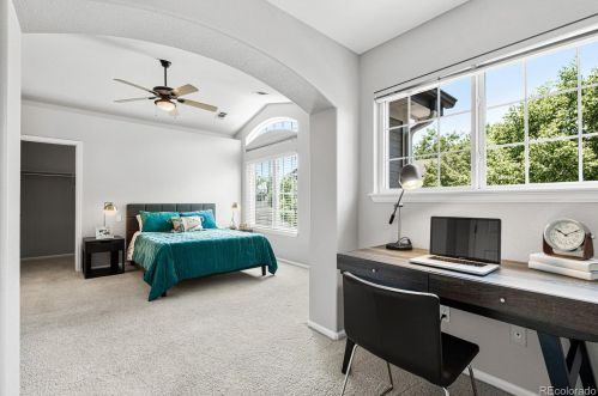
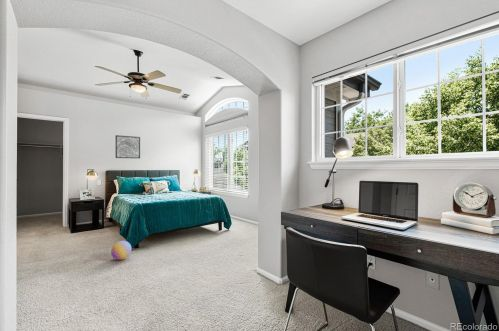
+ ball [110,240,133,261]
+ wall art [115,134,141,159]
